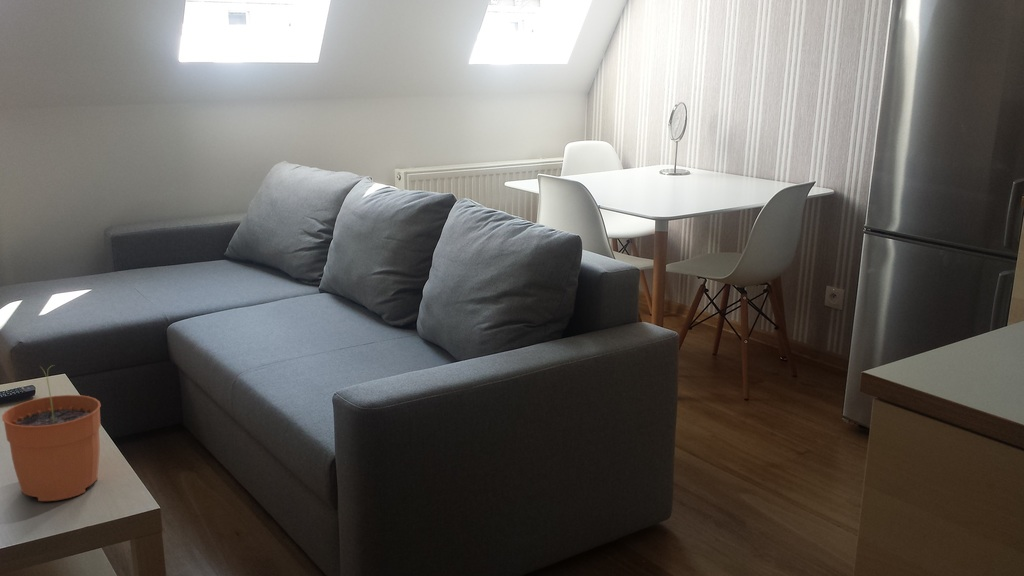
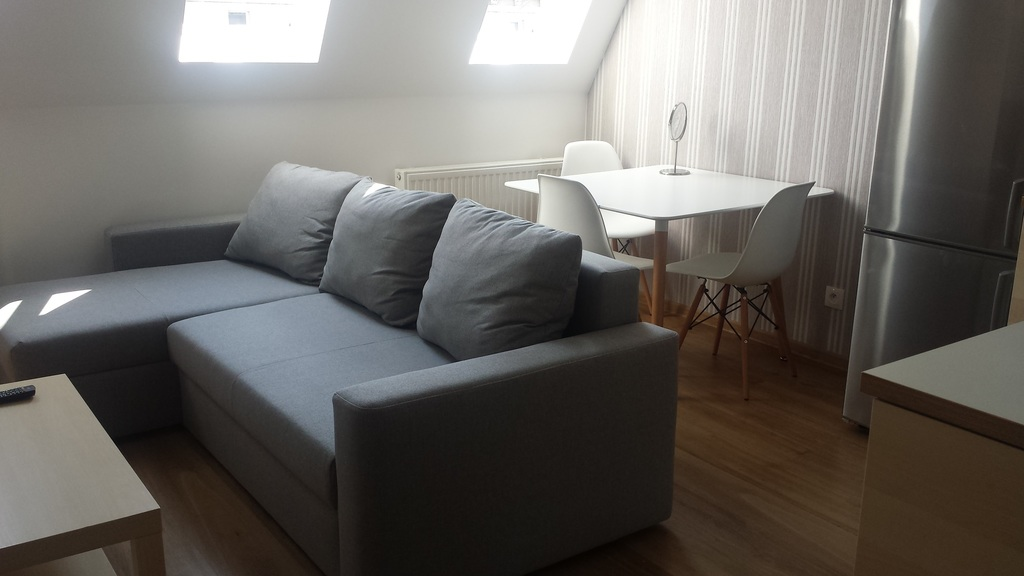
- plant pot [1,364,102,502]
